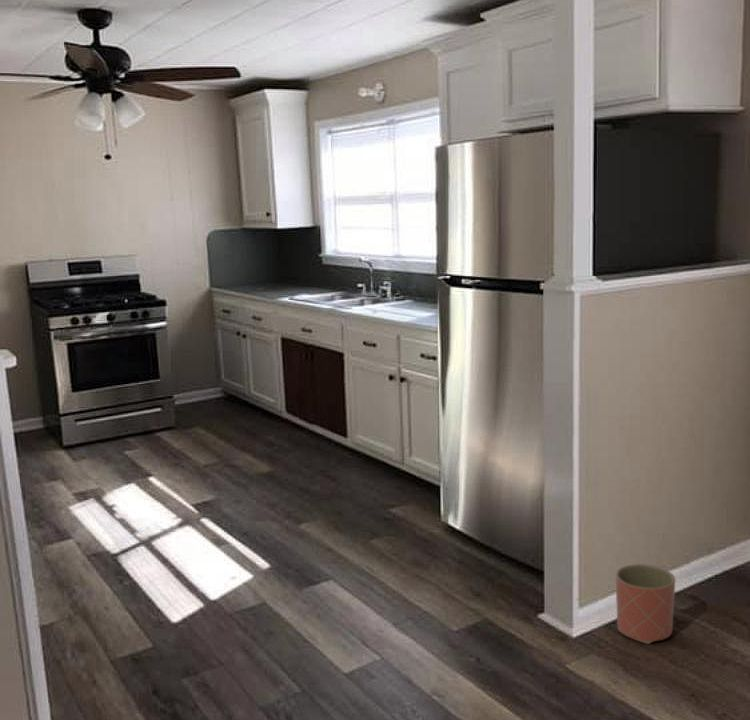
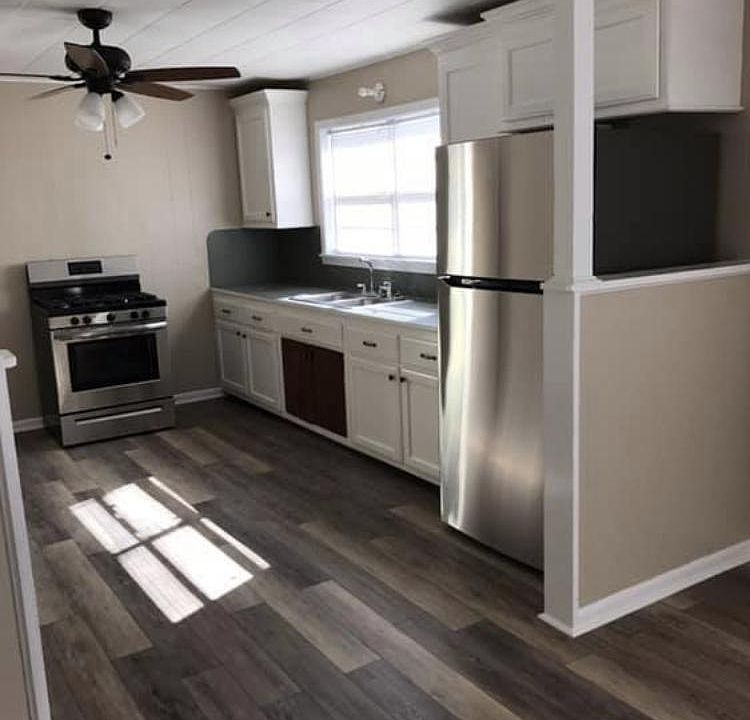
- planter [615,563,676,645]
